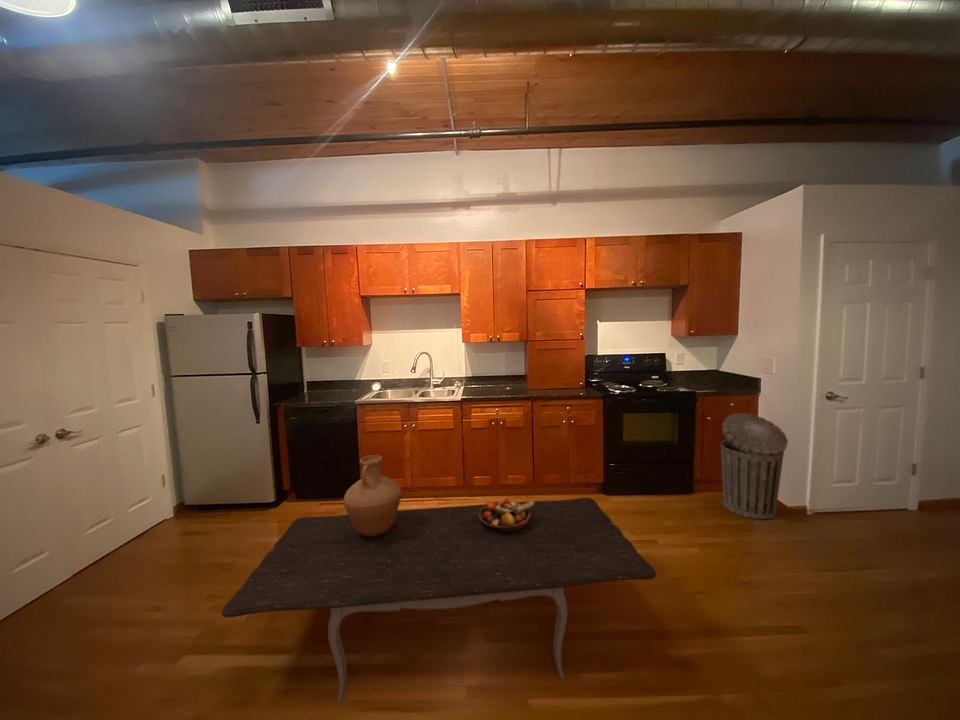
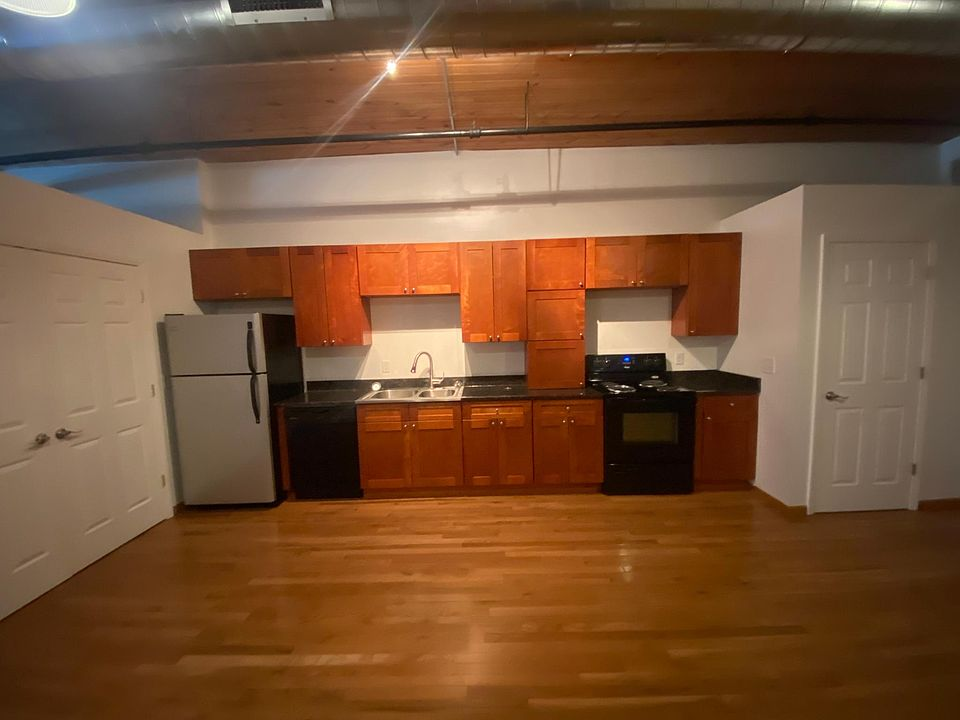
- dining table [221,497,657,706]
- fruit bowl [478,497,535,534]
- vase [342,454,402,537]
- trash can [719,412,789,520]
